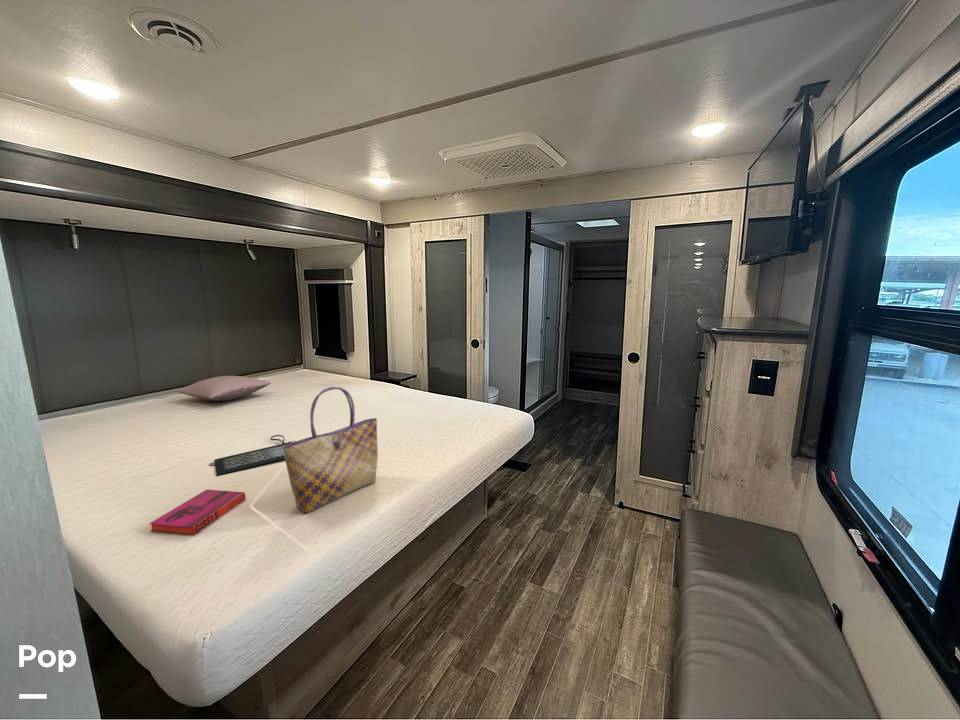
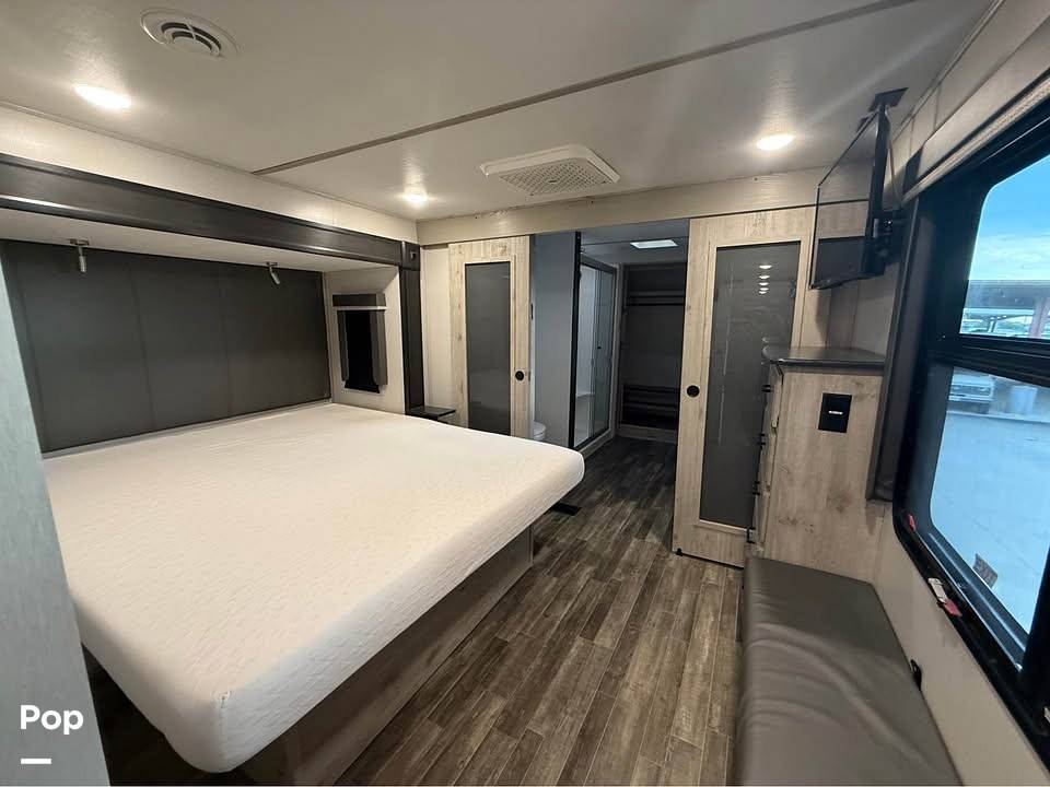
- tote bag [283,385,379,514]
- clutch bag [208,434,296,476]
- pillow [174,375,272,402]
- hardback book [149,489,247,536]
